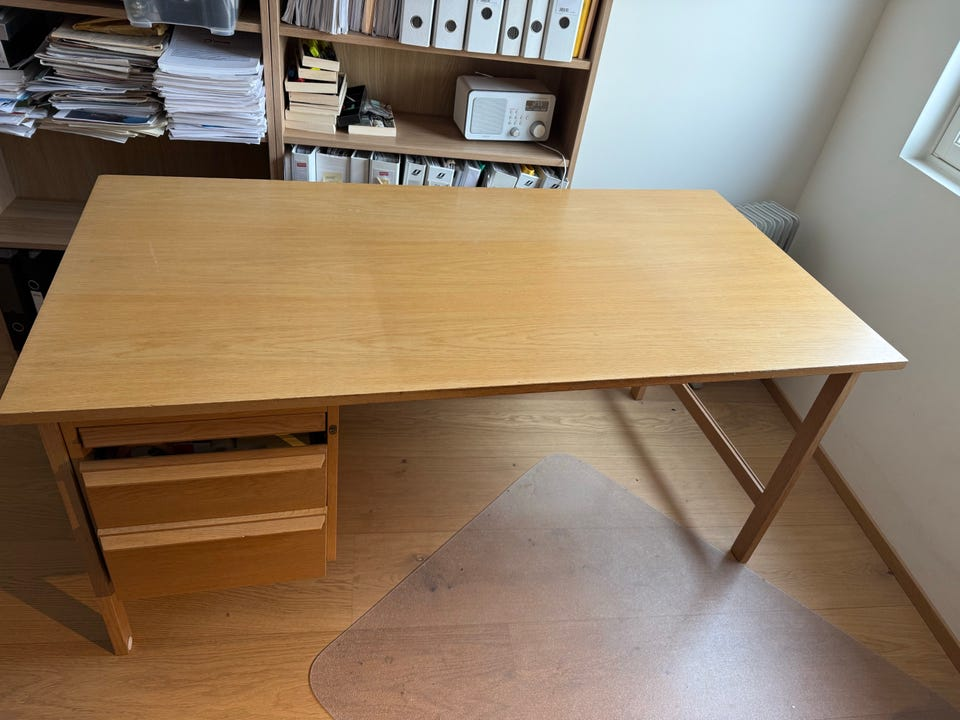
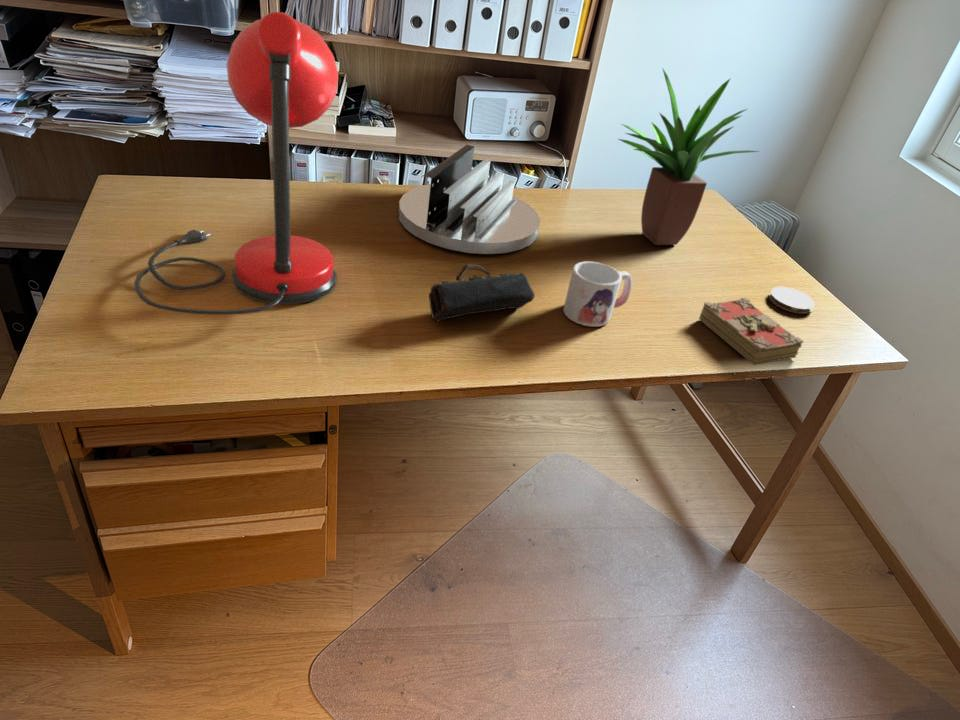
+ desk lamp [133,11,339,316]
+ pencil case [428,263,536,322]
+ desk organizer [398,144,541,255]
+ potted plant [617,67,761,246]
+ mug [563,260,634,328]
+ coaster [768,286,816,315]
+ book [698,296,805,366]
